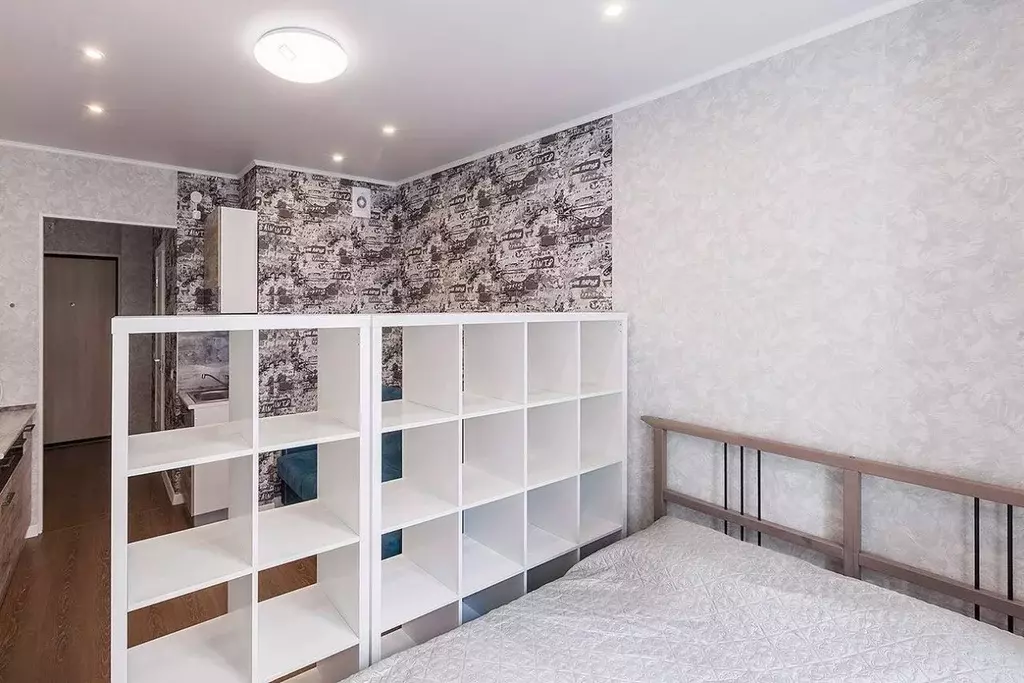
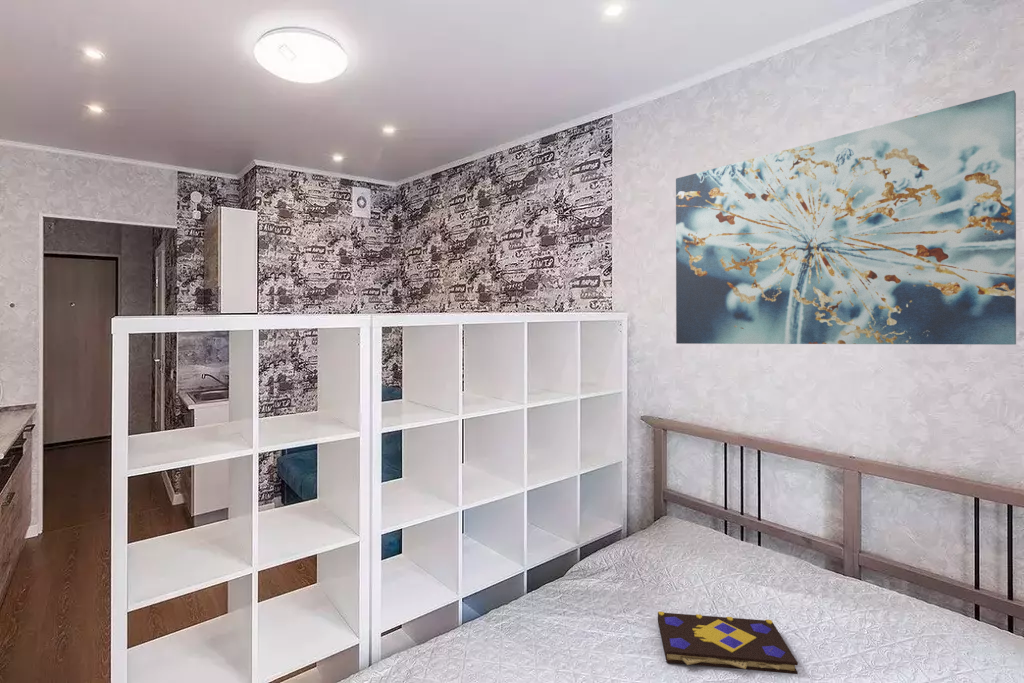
+ book [657,610,799,675]
+ wall art [675,89,1017,346]
